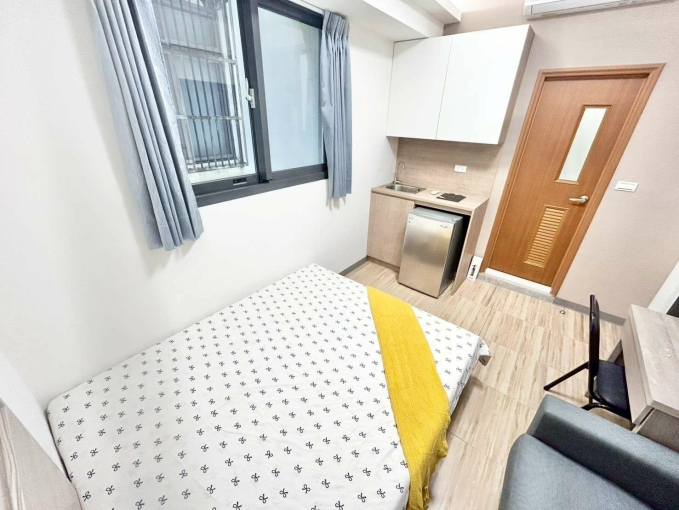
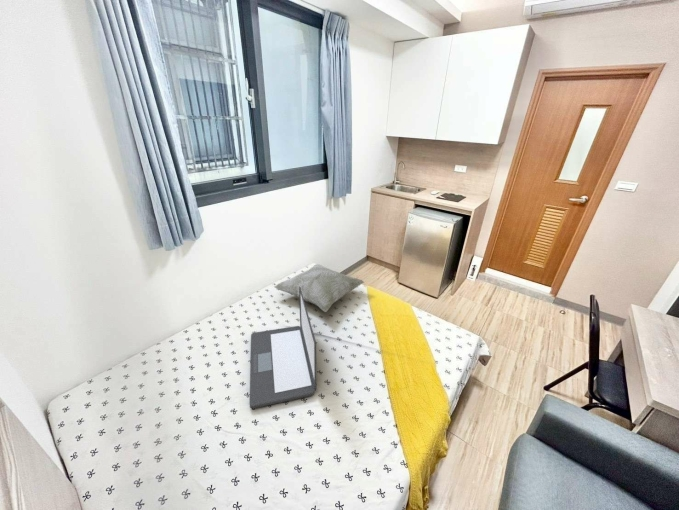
+ decorative pillow [273,263,365,313]
+ laptop [249,286,317,409]
